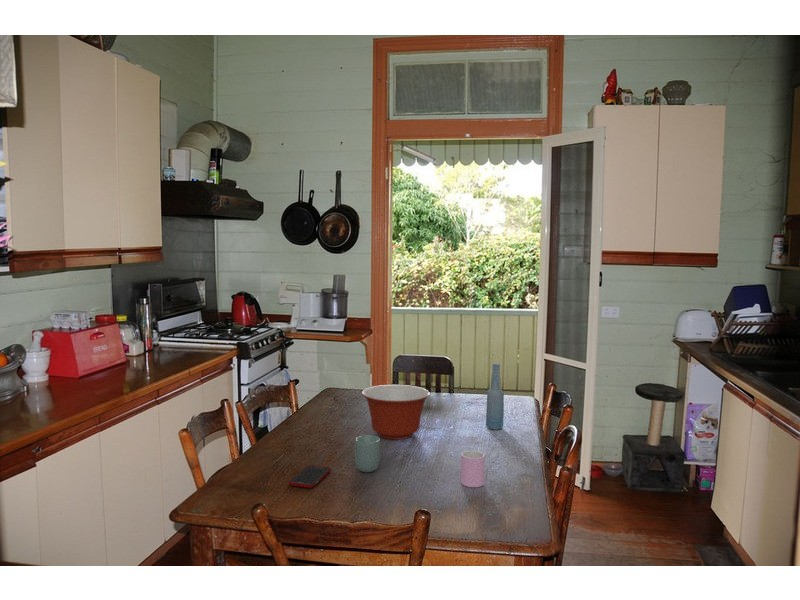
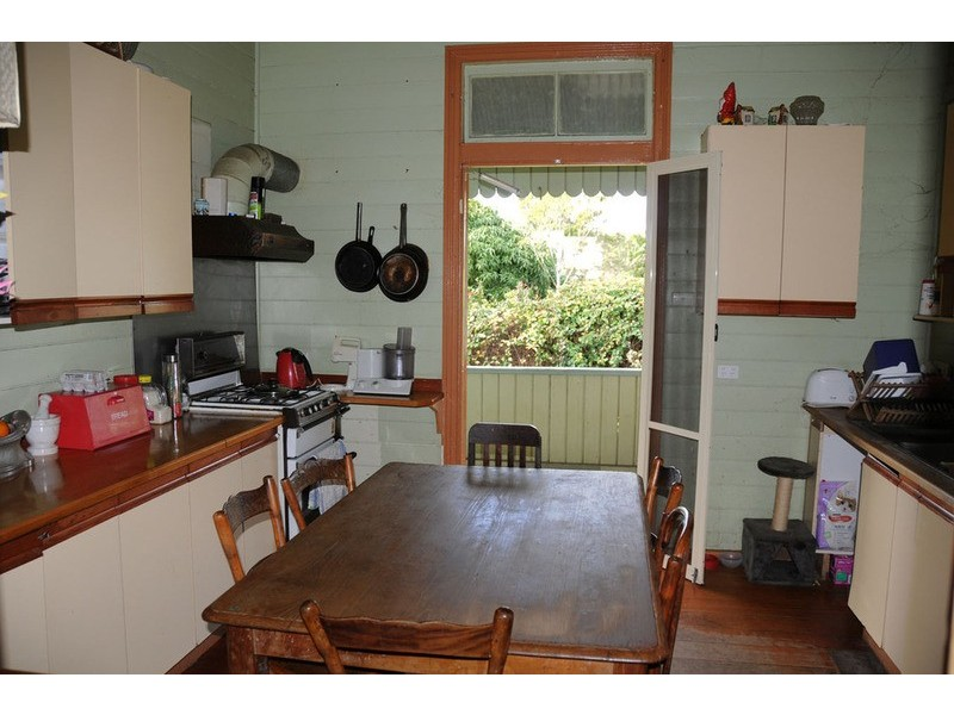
- cup [354,434,381,473]
- bottle [485,362,505,430]
- cell phone [288,464,332,489]
- mixing bowl [361,384,431,441]
- cup [460,450,486,488]
